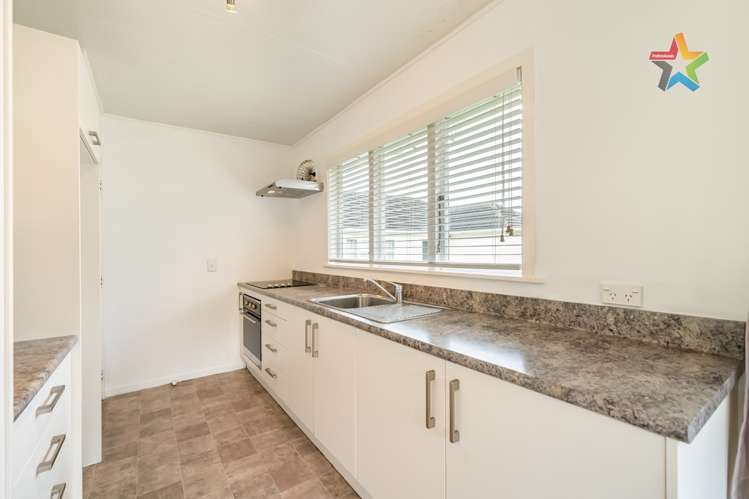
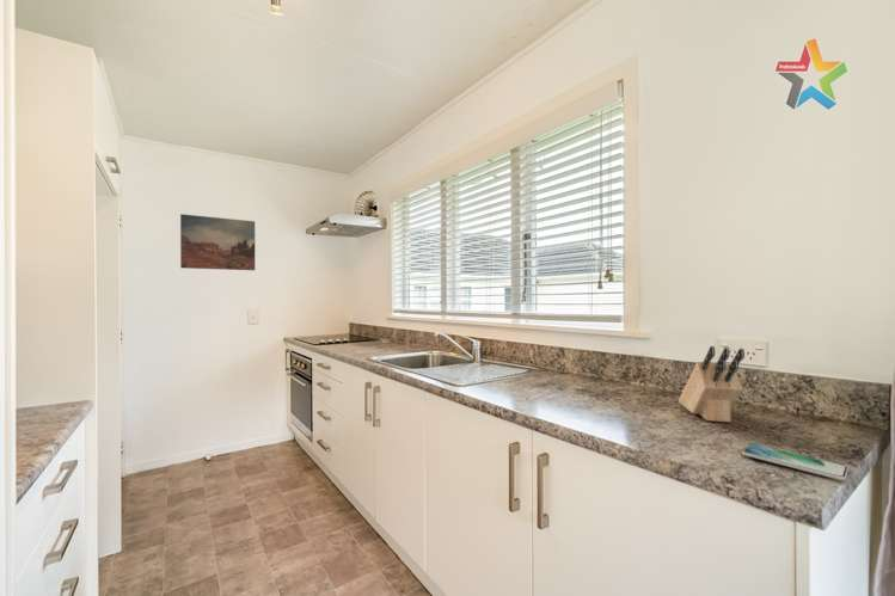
+ smartphone [742,443,850,481]
+ knife block [678,345,746,423]
+ wall art [179,213,256,271]
